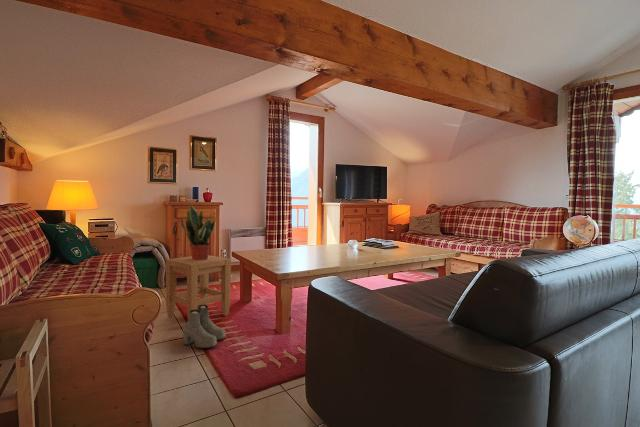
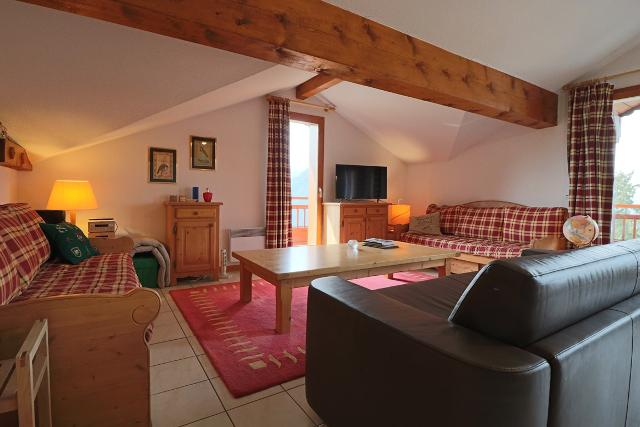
- boots [182,304,227,349]
- stool [165,254,232,320]
- potted plant [180,202,216,260]
